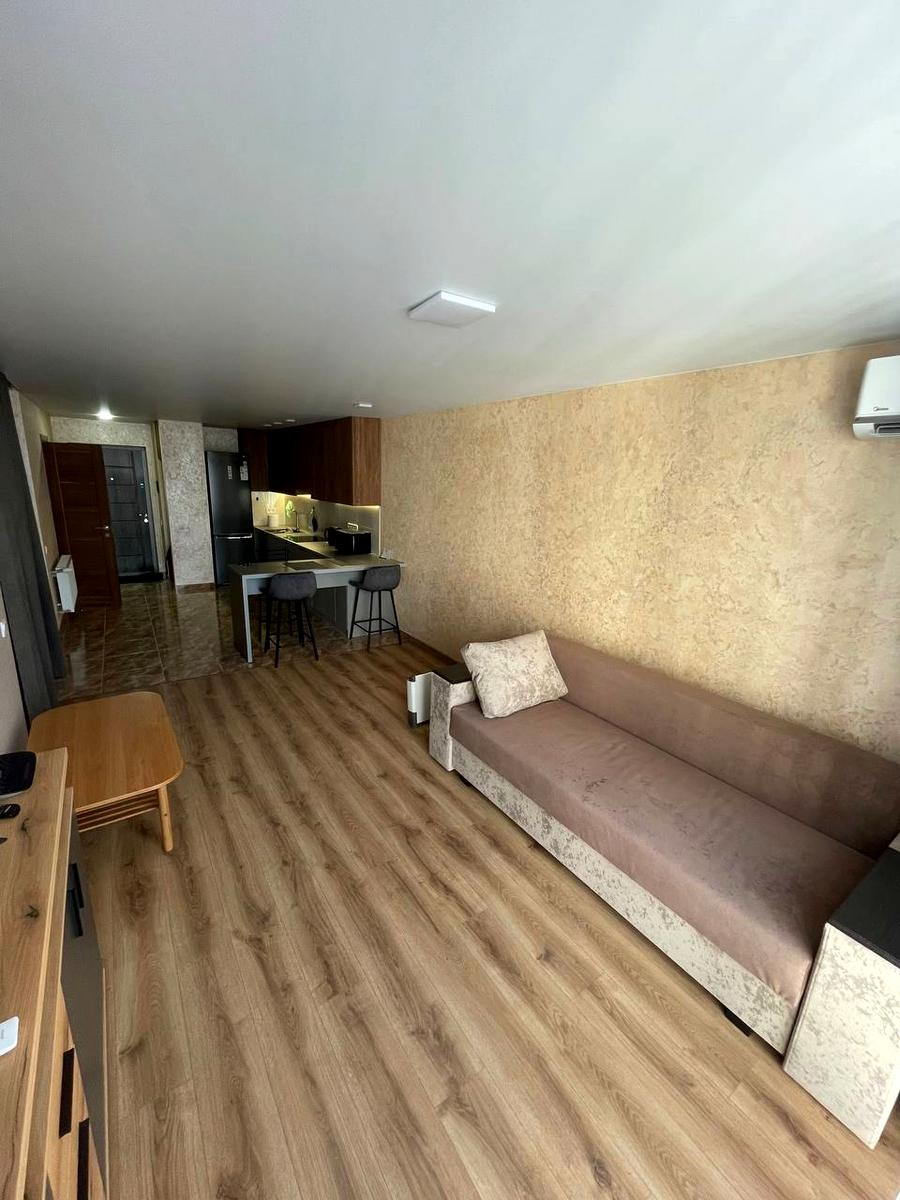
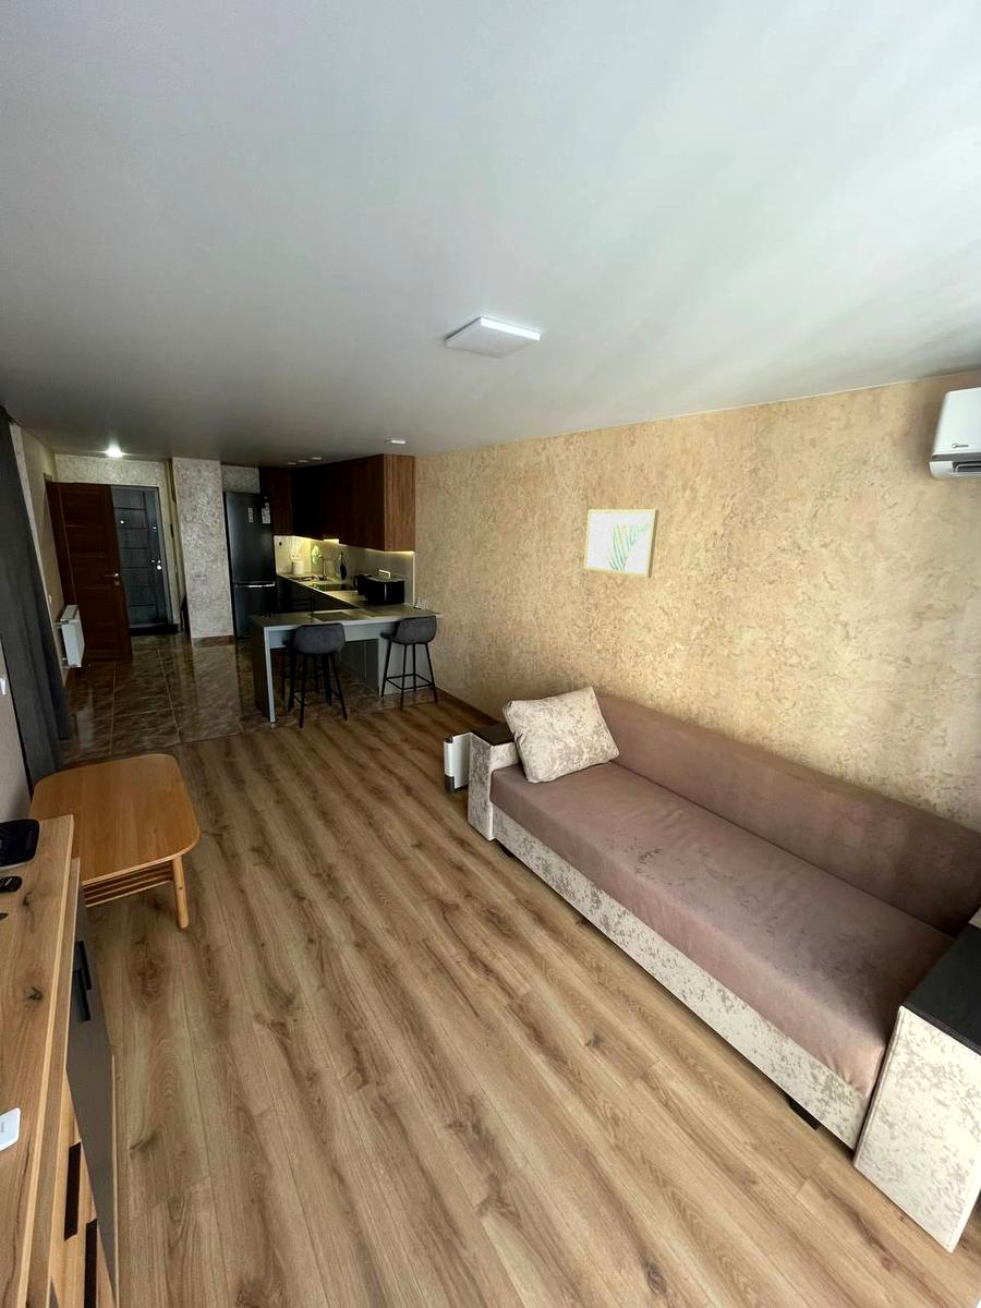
+ wall art [583,508,659,579]
